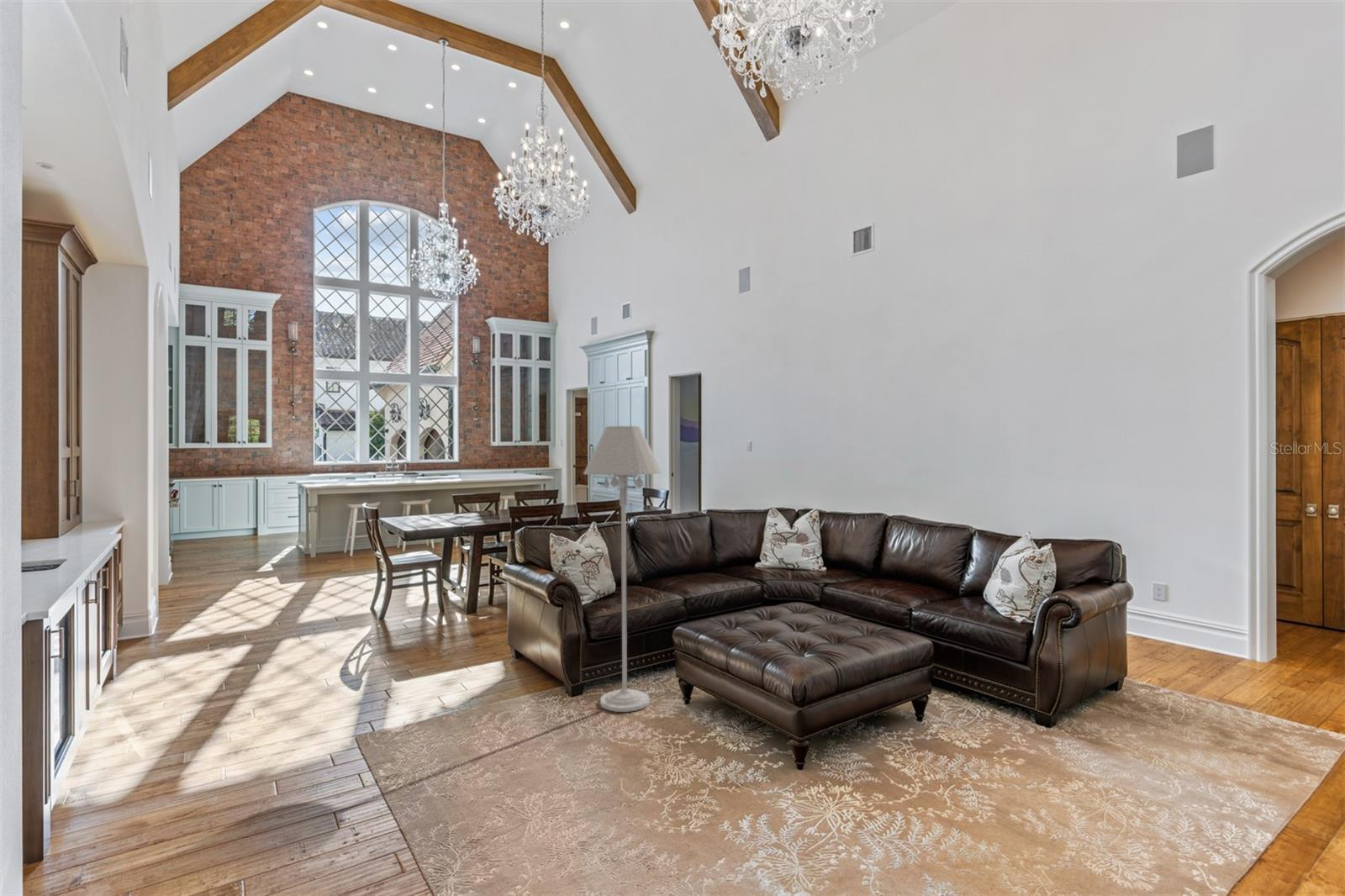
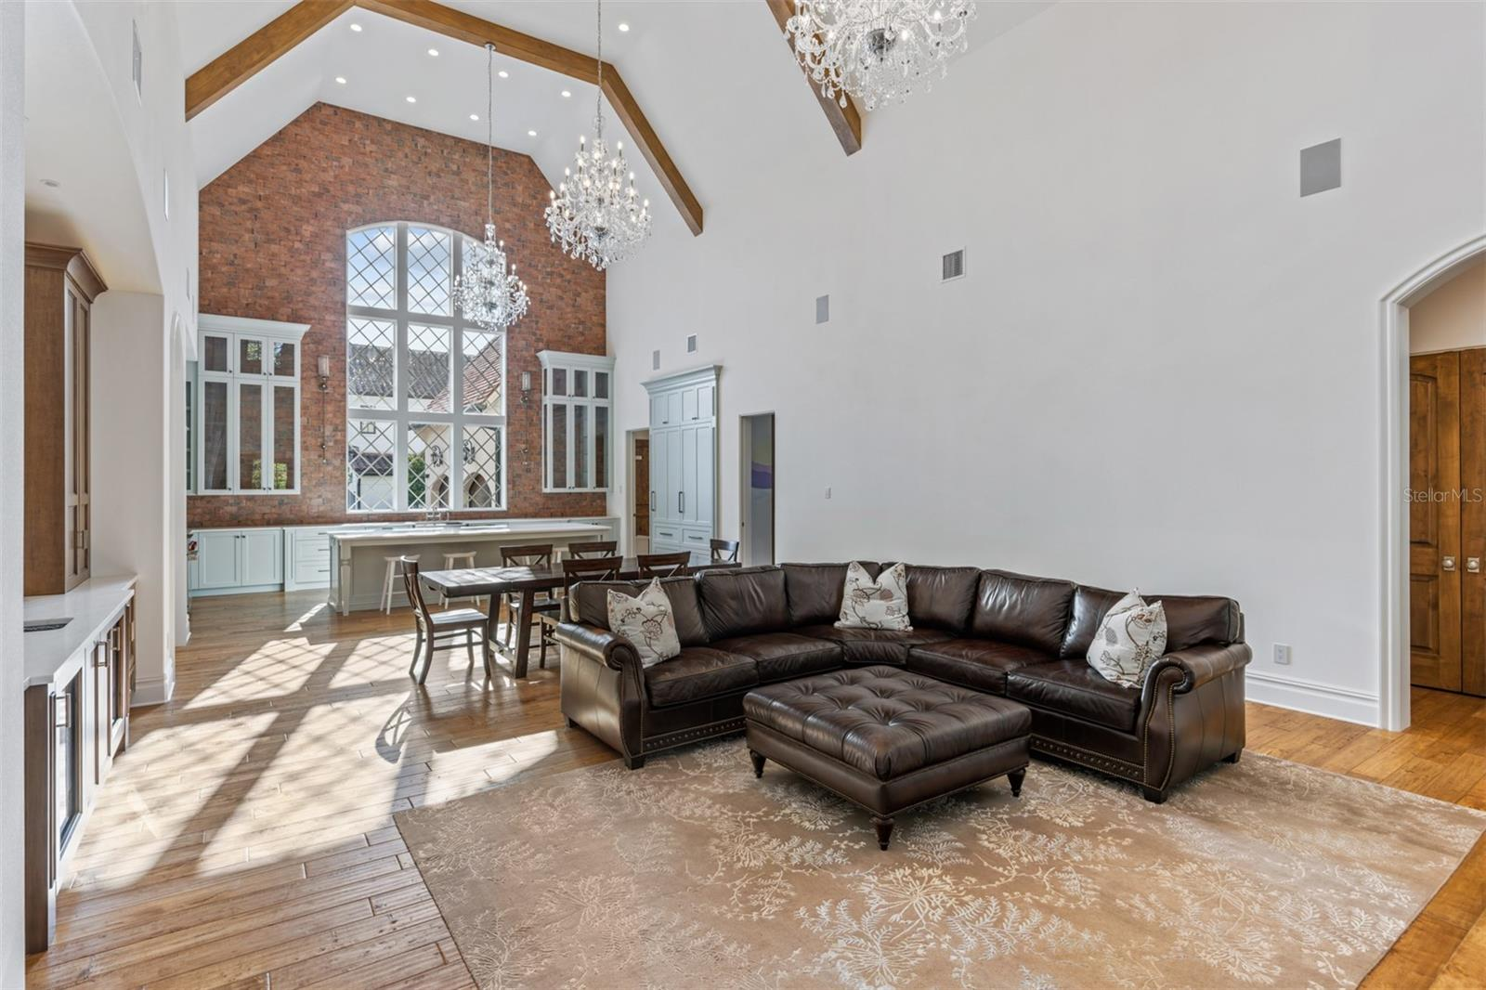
- floor lamp [583,425,663,713]
